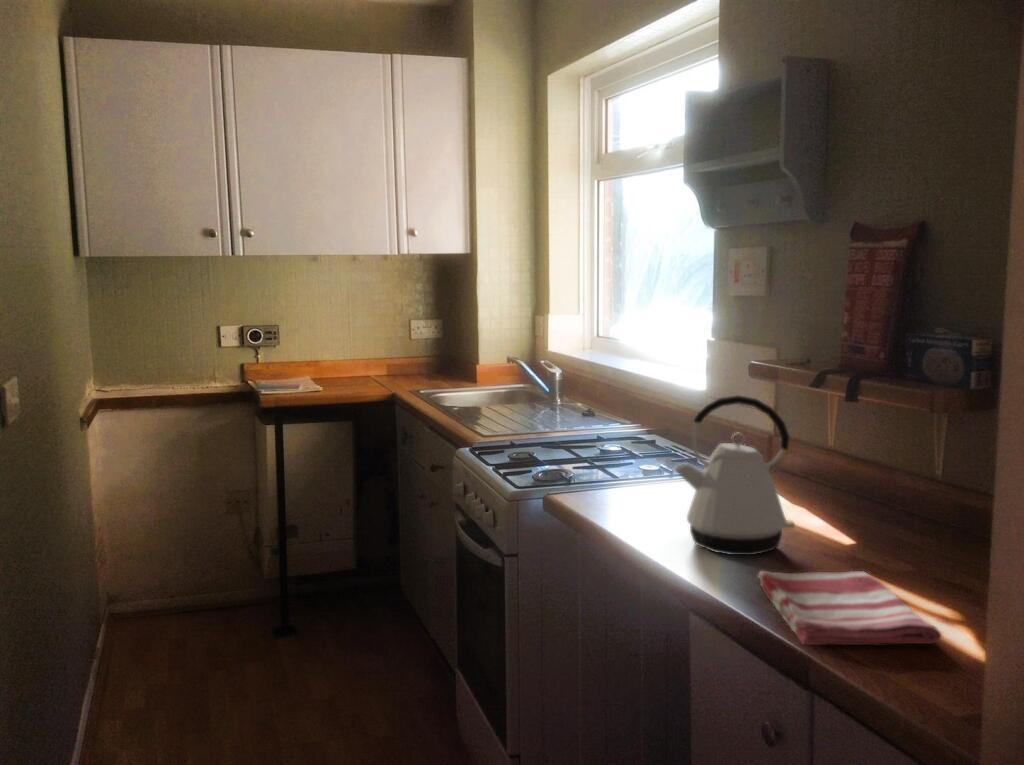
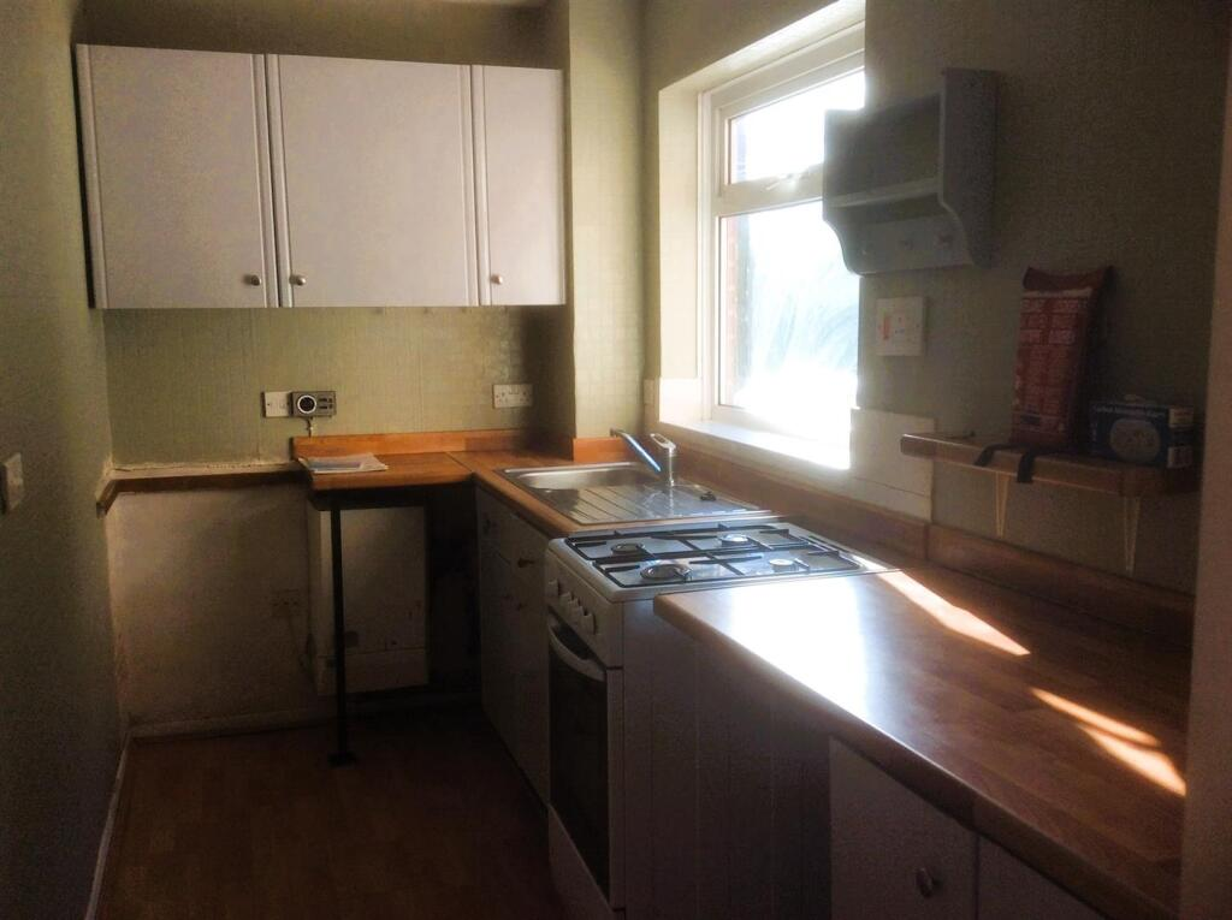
- dish towel [756,570,943,646]
- kettle [673,394,796,556]
